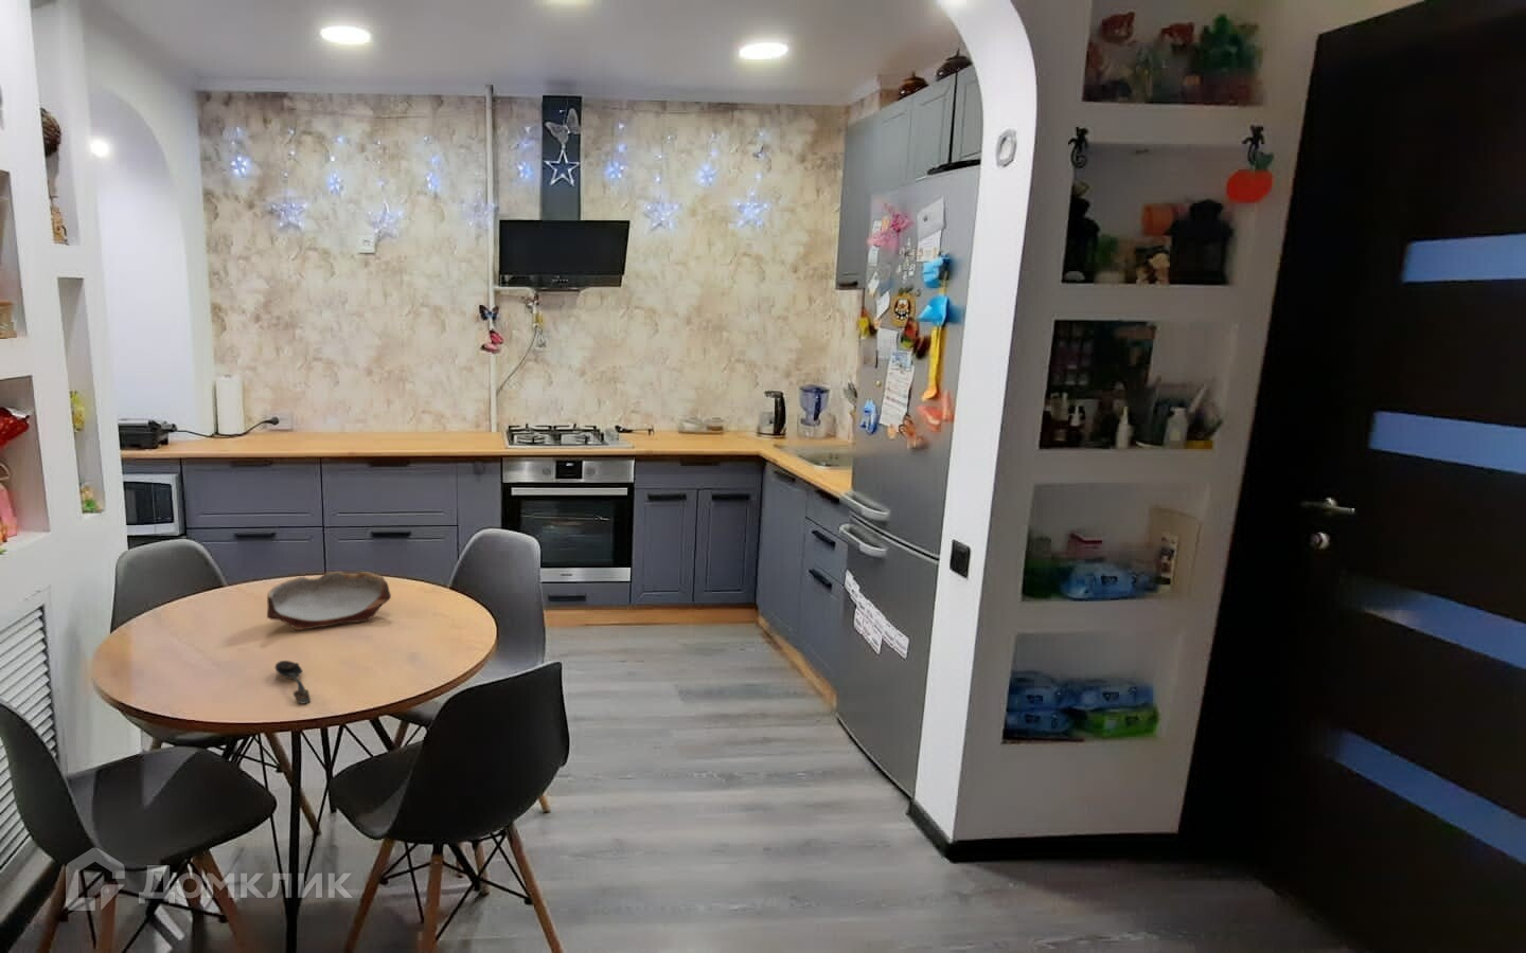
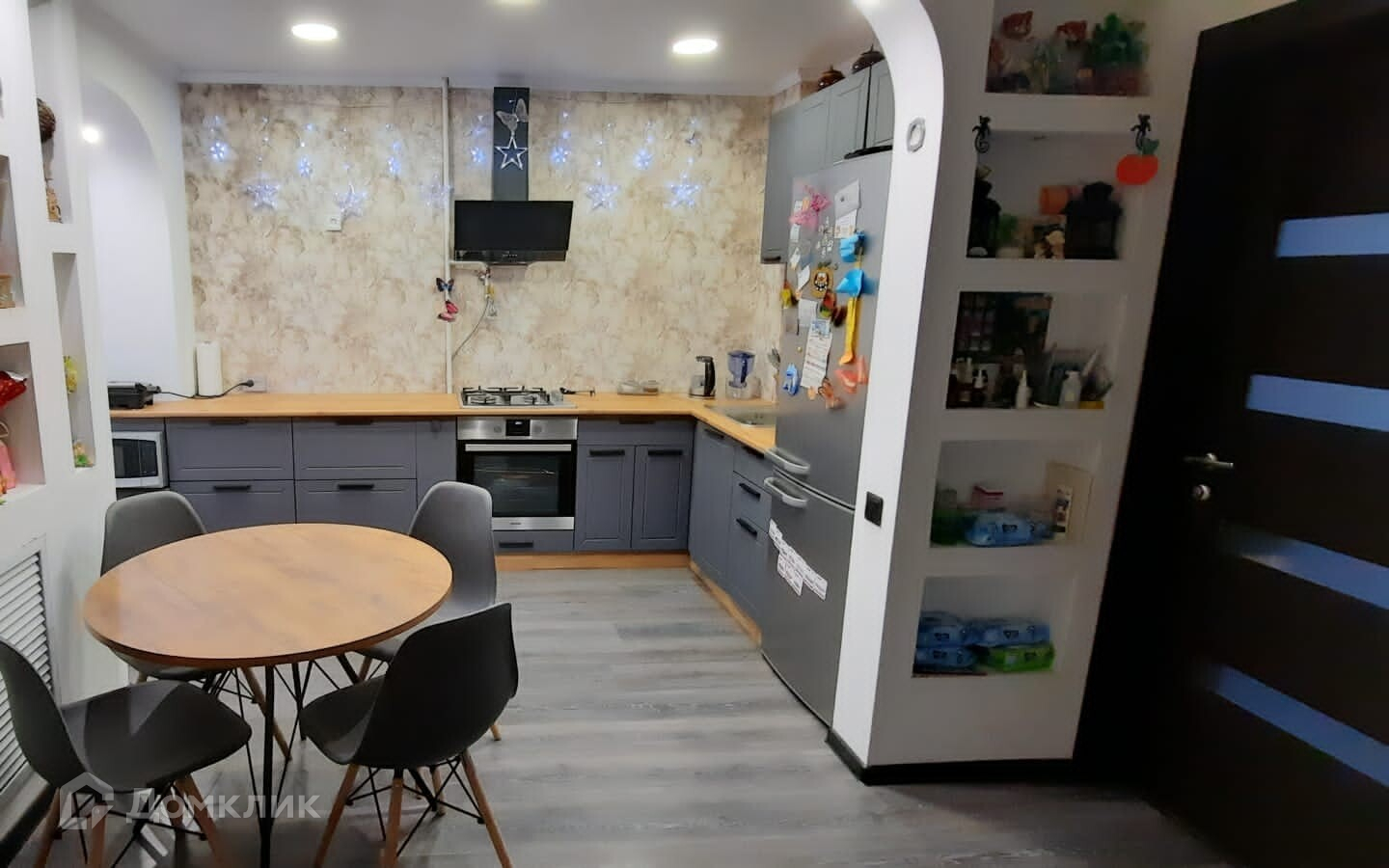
- bowl [266,571,392,631]
- spoon [274,660,312,704]
